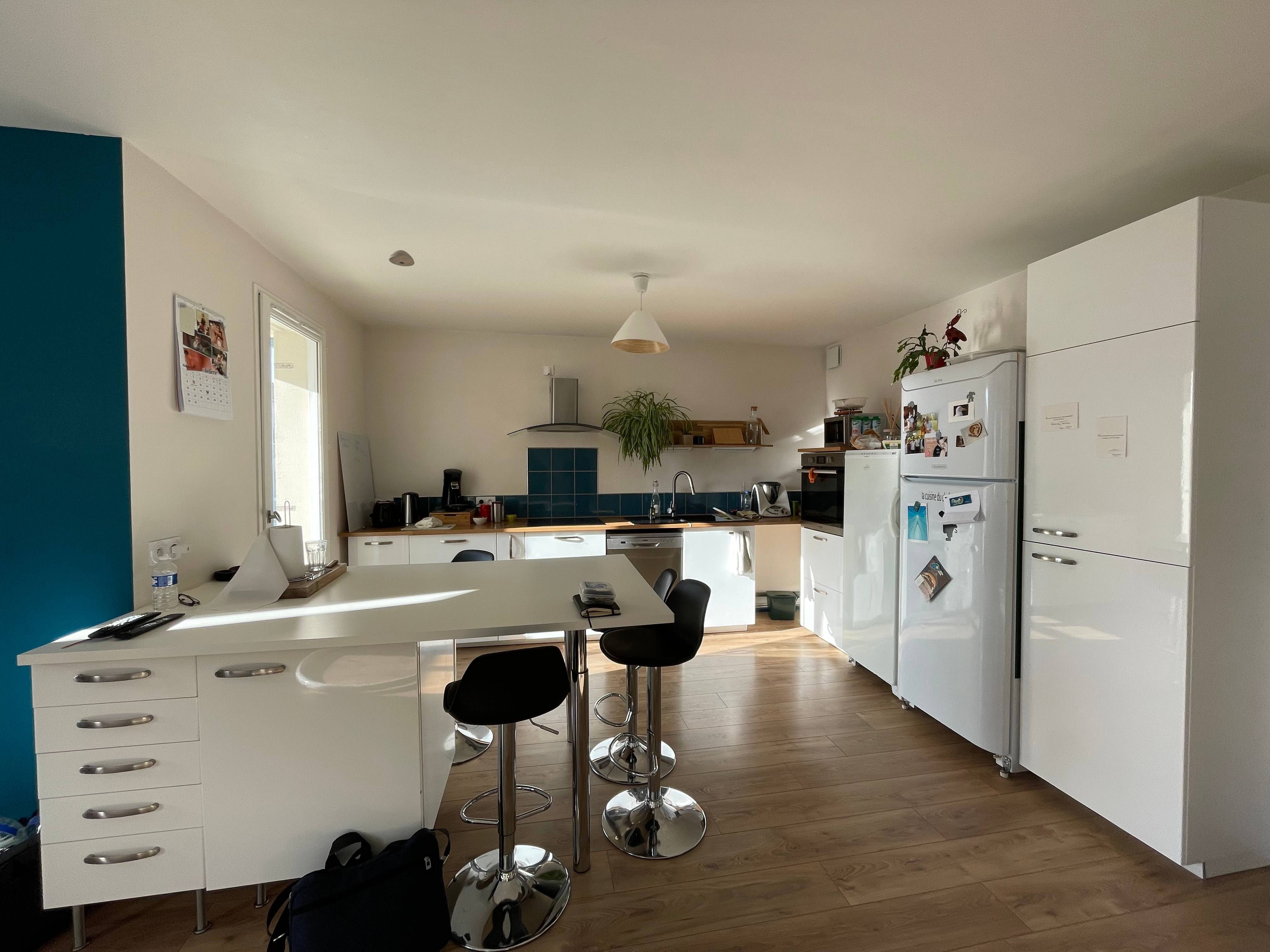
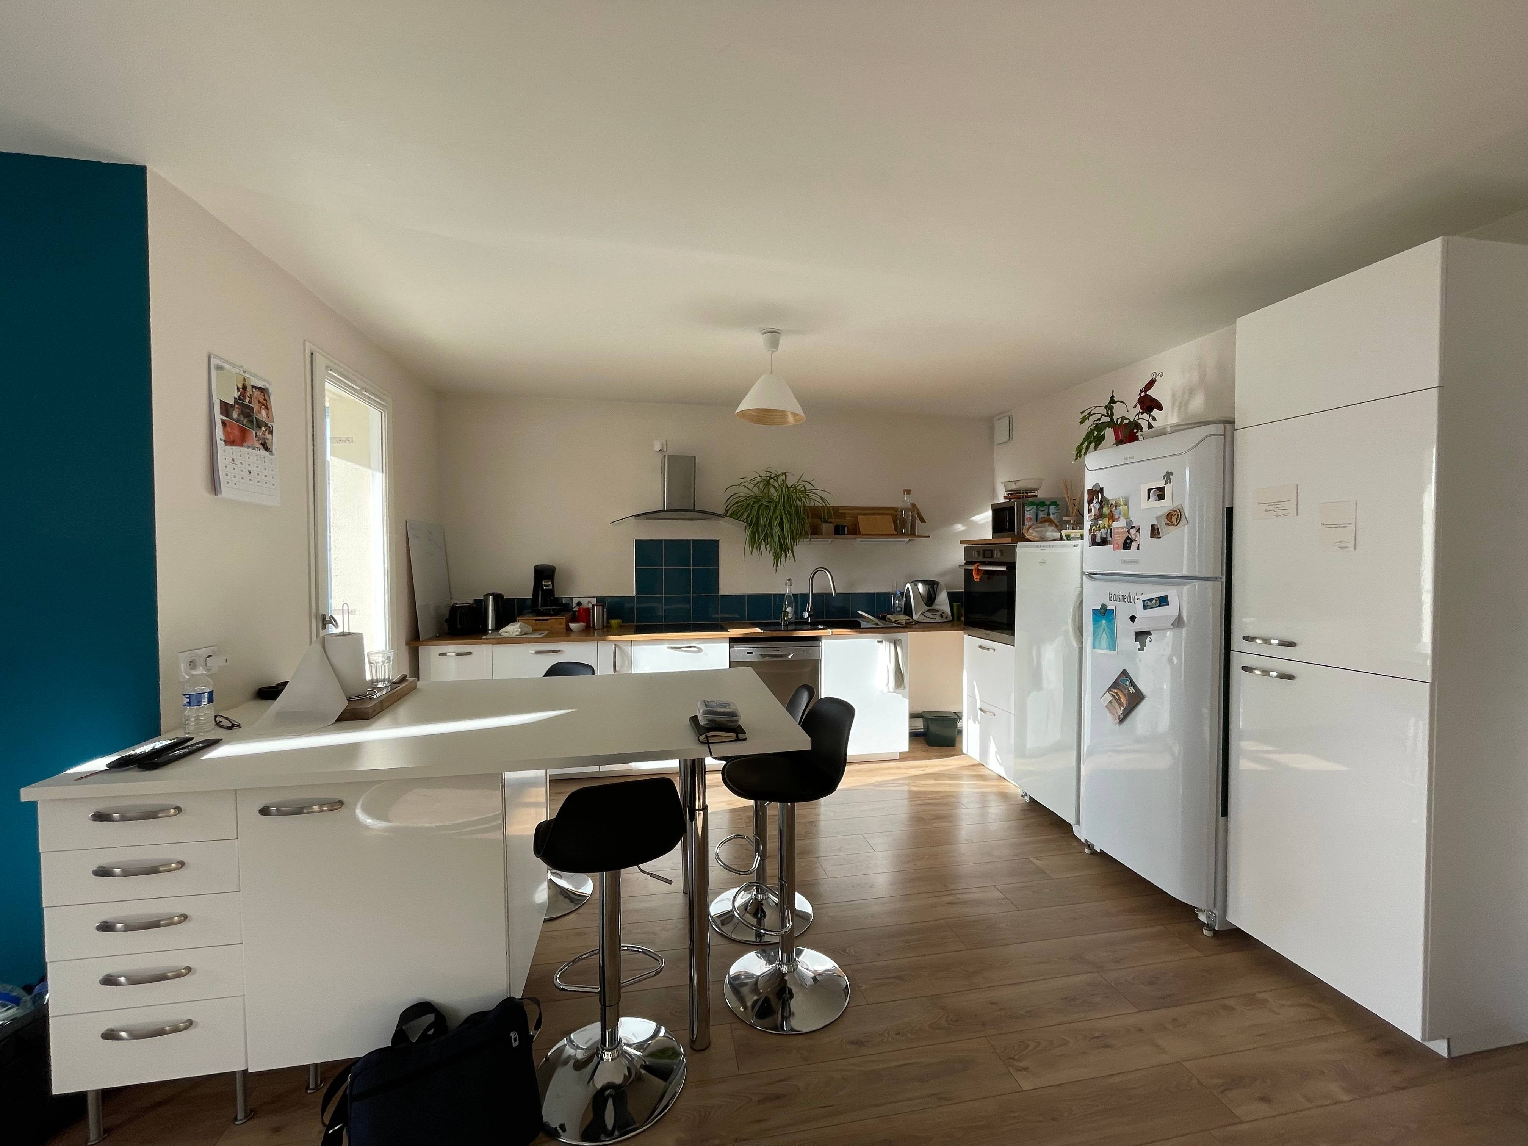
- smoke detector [388,250,415,267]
